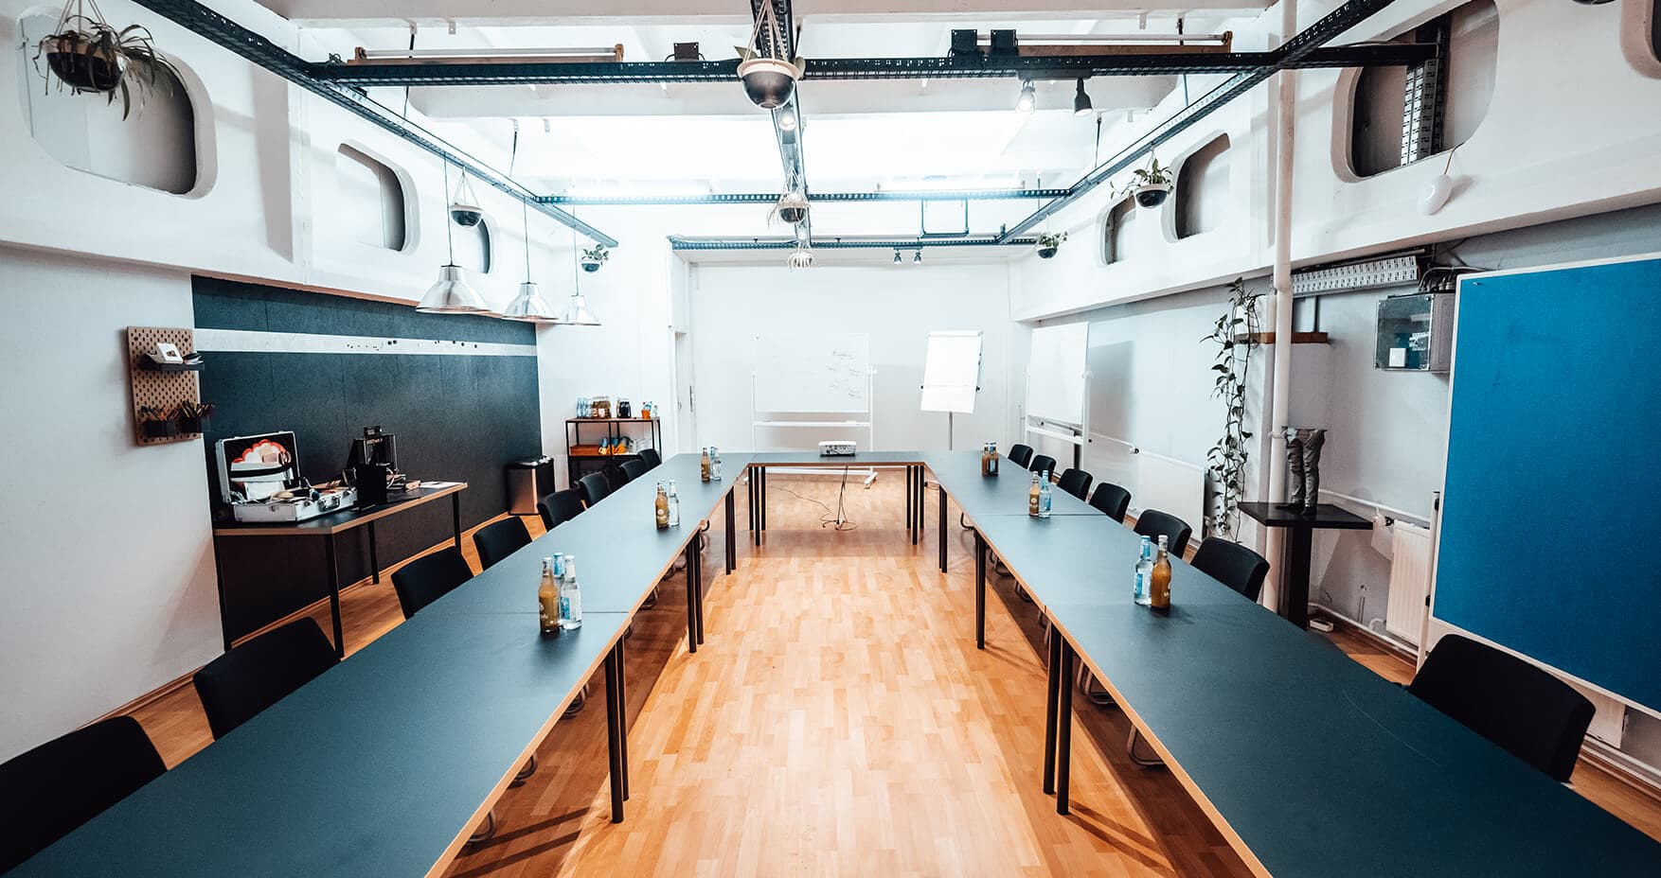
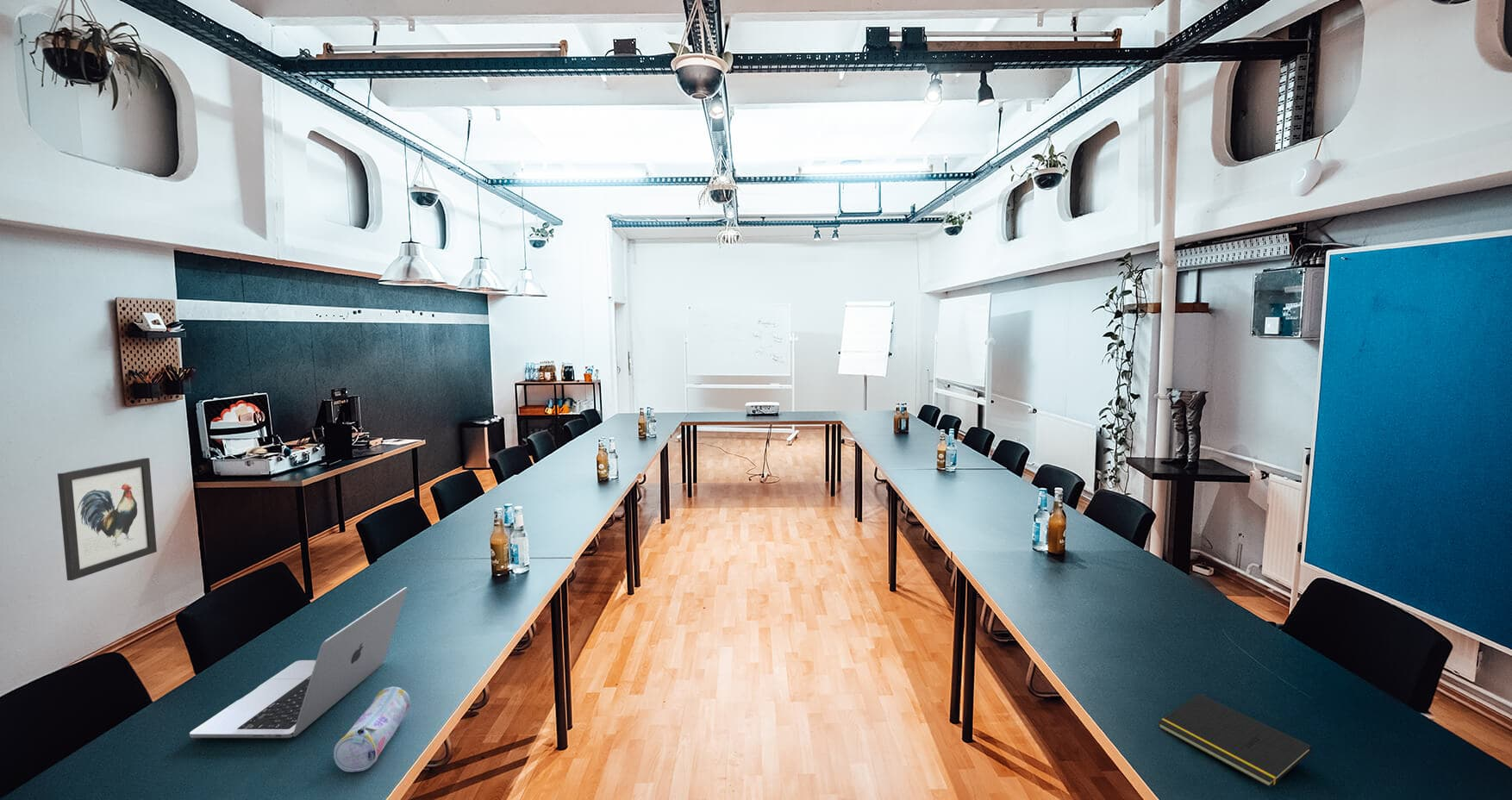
+ laptop [189,586,409,739]
+ wall art [57,457,158,581]
+ pencil case [333,686,411,772]
+ notepad [1158,693,1313,788]
